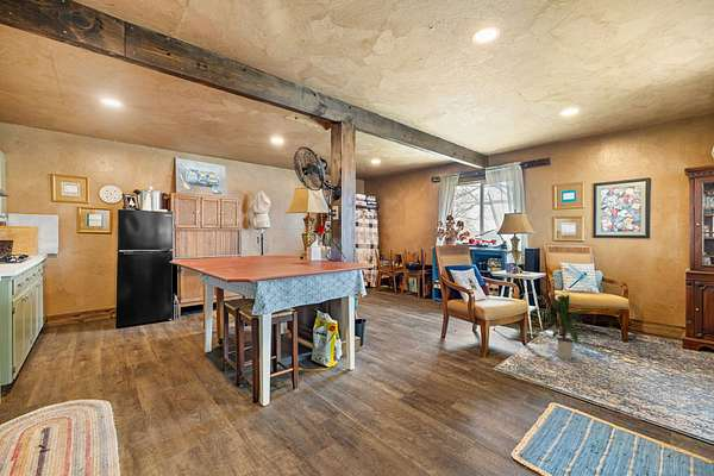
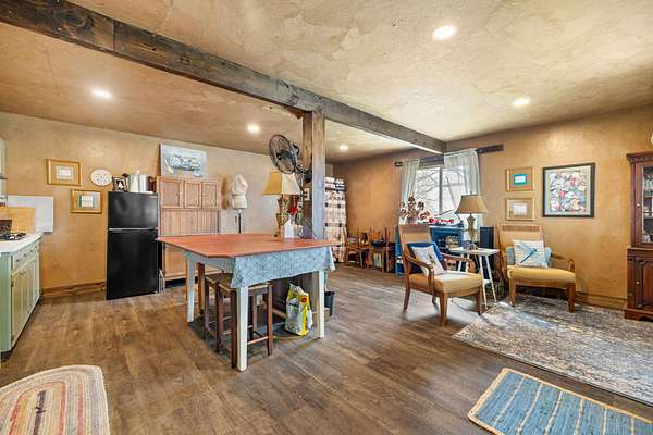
- indoor plant [532,293,595,361]
